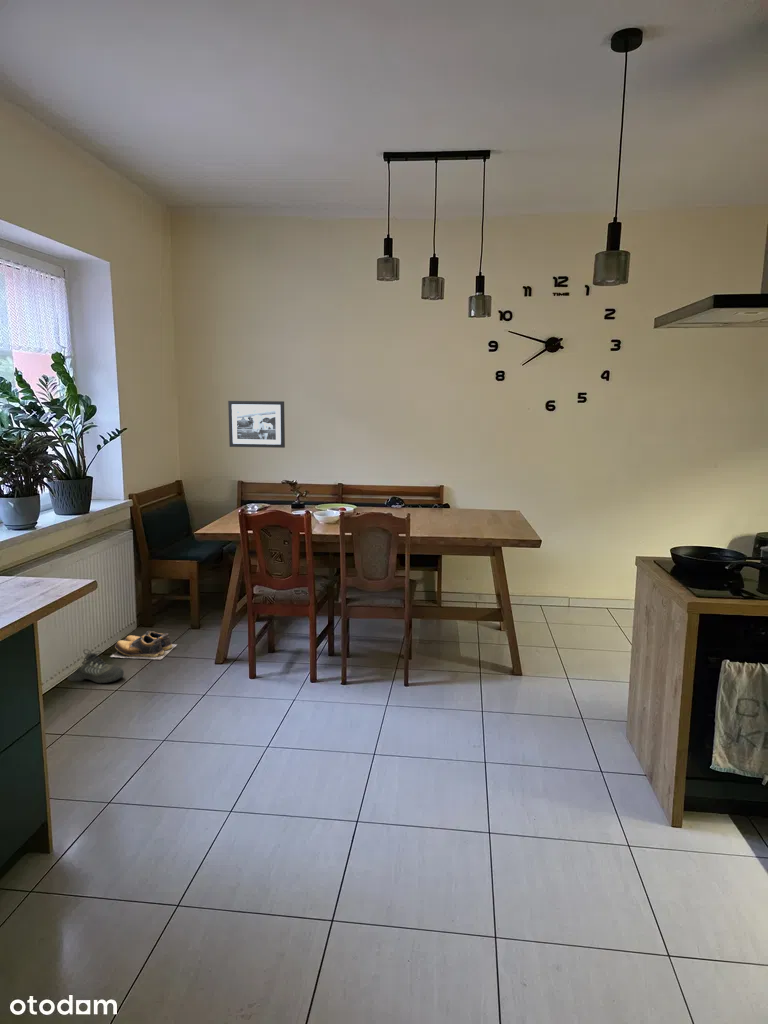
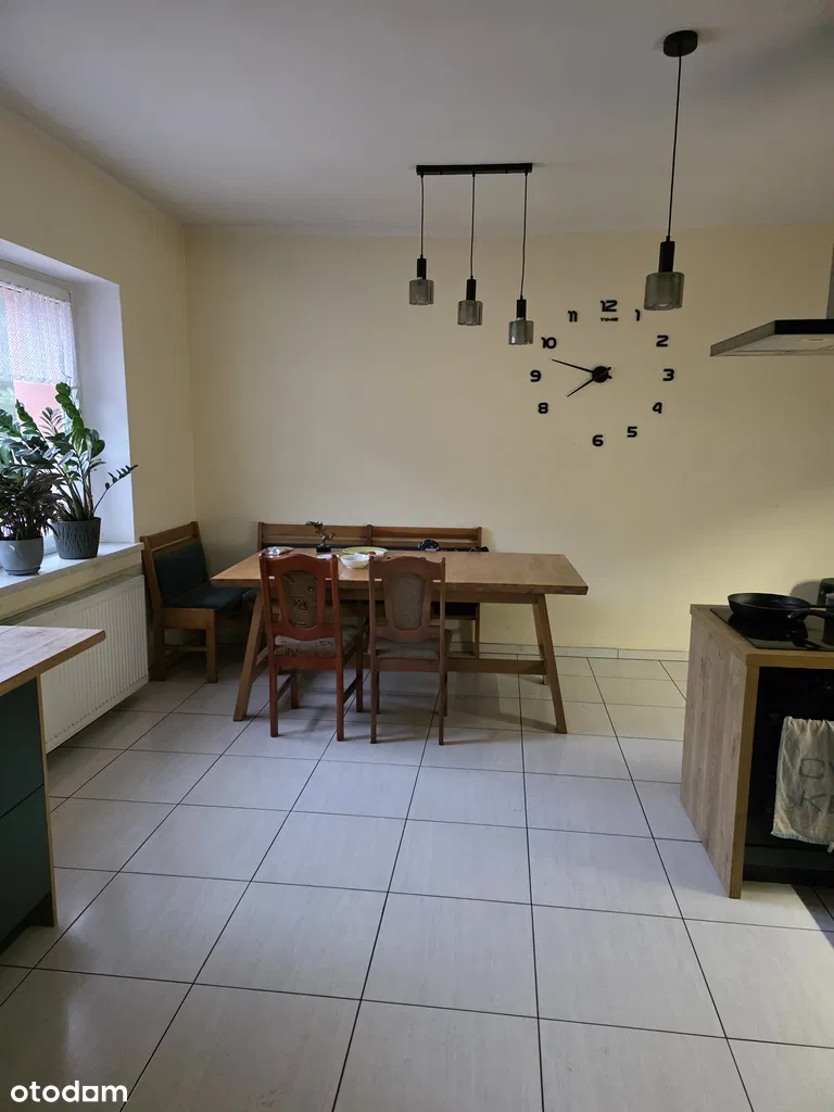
- picture frame [227,400,286,449]
- shoe [66,648,125,684]
- shoes [109,630,178,660]
